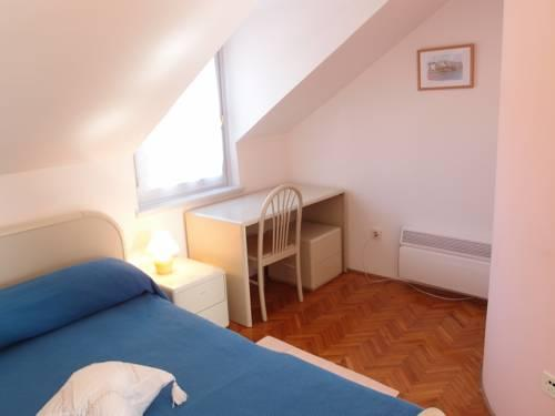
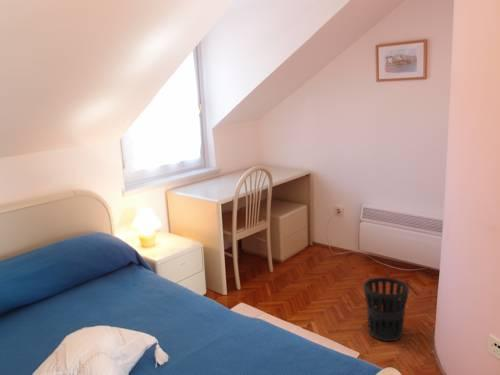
+ wastebasket [363,276,410,342]
